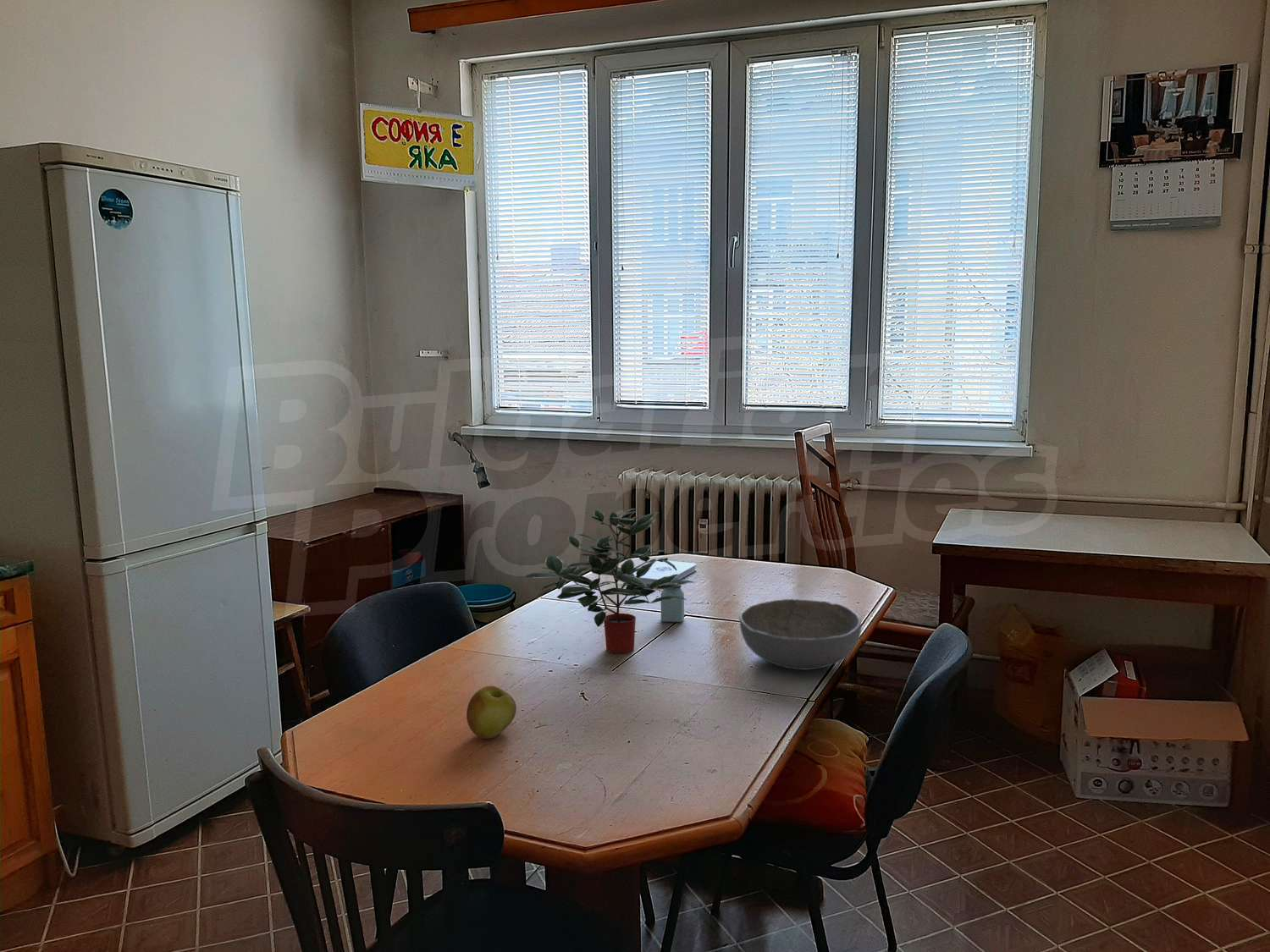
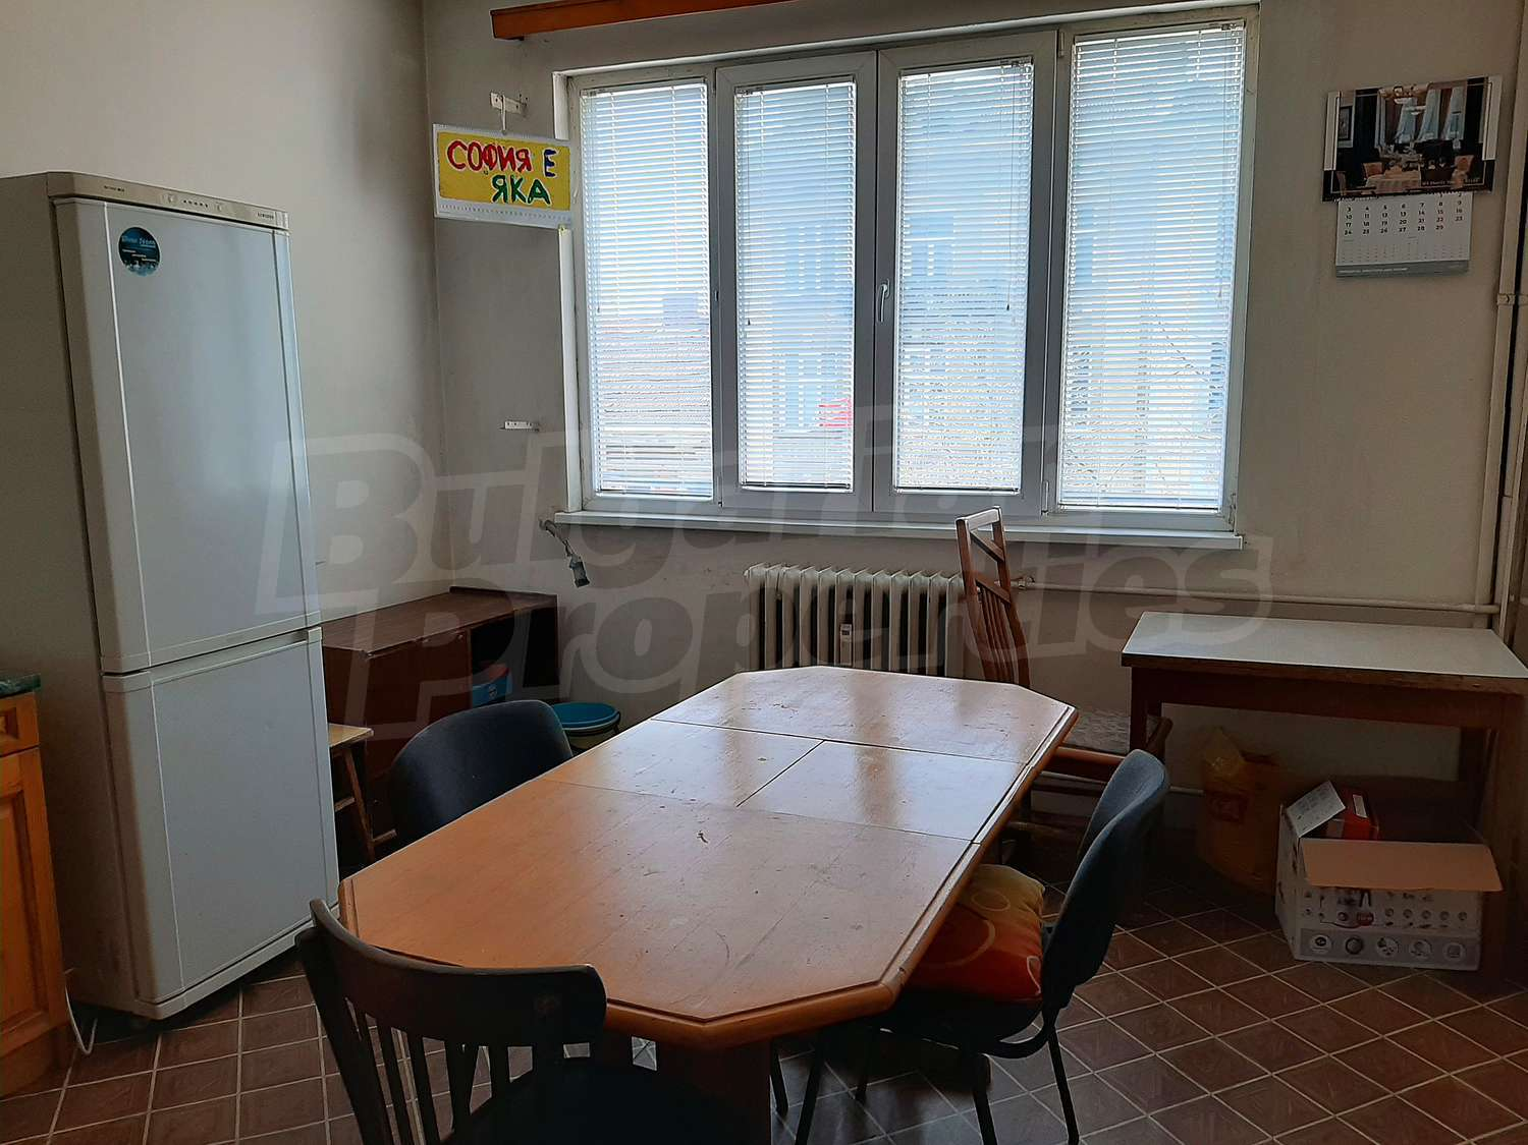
- saltshaker [660,576,685,623]
- bowl [738,598,862,670]
- potted plant [524,508,697,654]
- notepad [633,560,697,586]
- apple [466,685,517,740]
